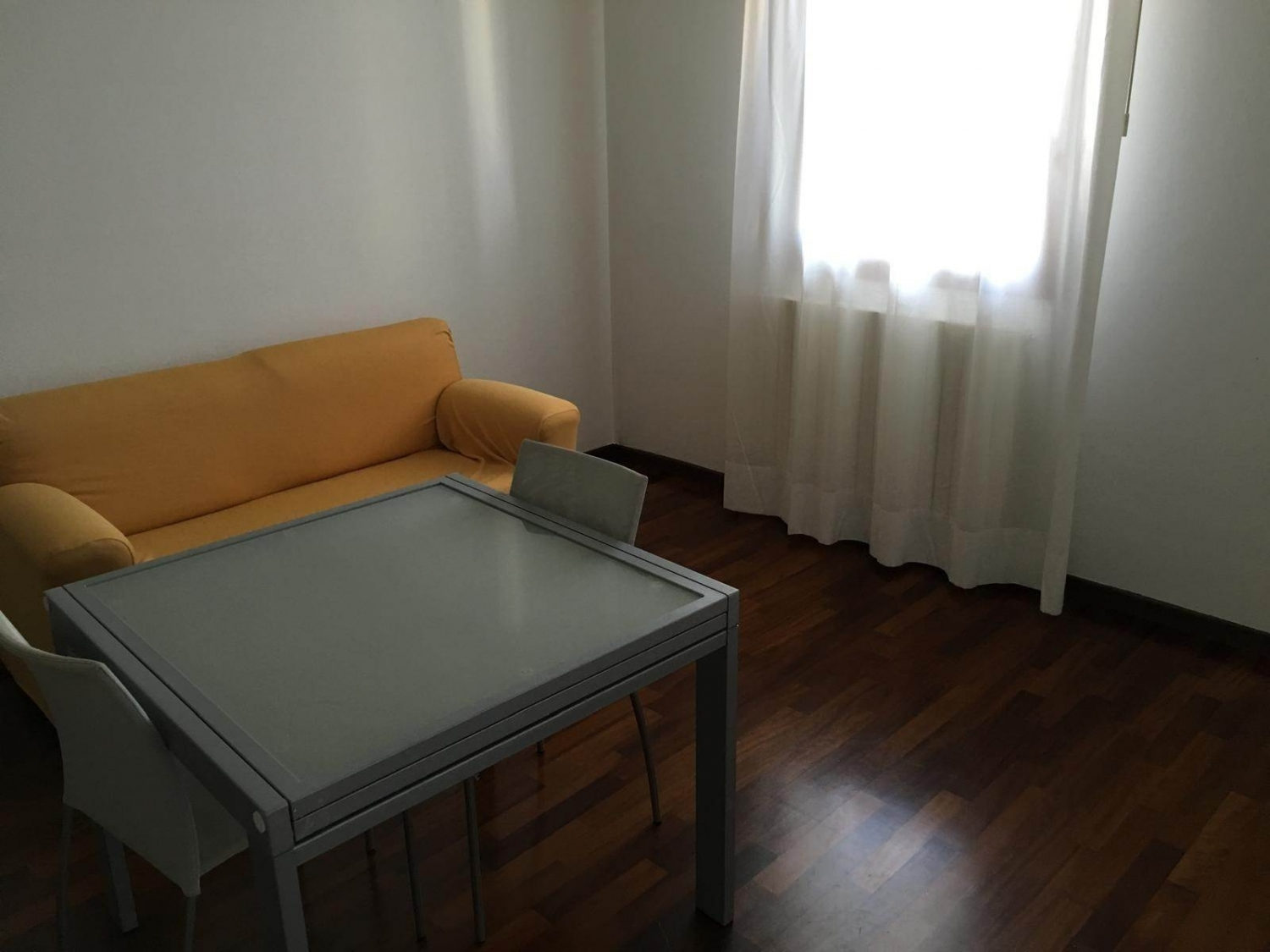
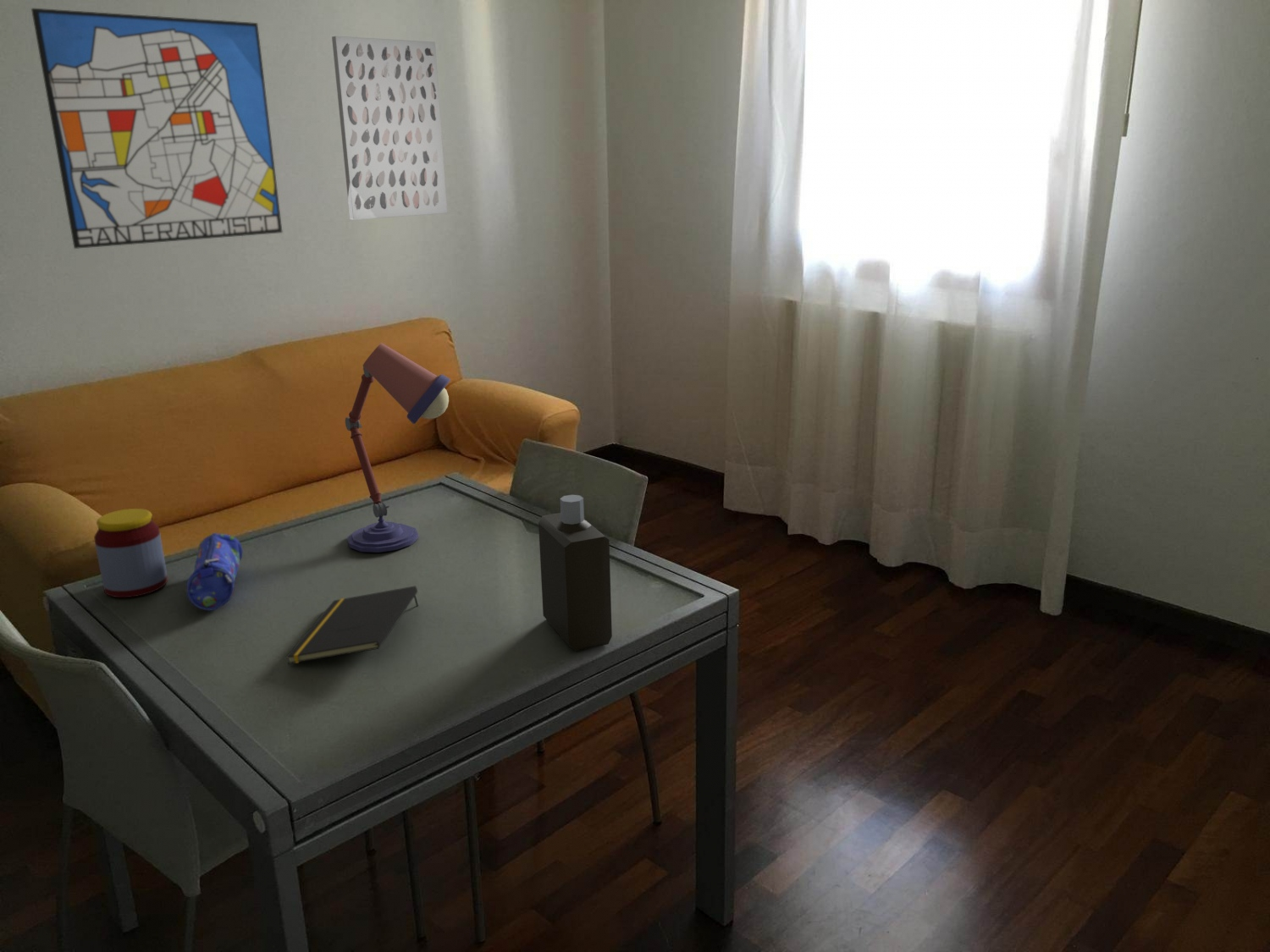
+ pencil case [185,532,244,612]
+ bottle [538,494,613,652]
+ wall art [30,8,284,250]
+ desk lamp [345,342,451,553]
+ notepad [285,586,419,665]
+ jar [93,508,168,598]
+ wall art [331,36,448,221]
